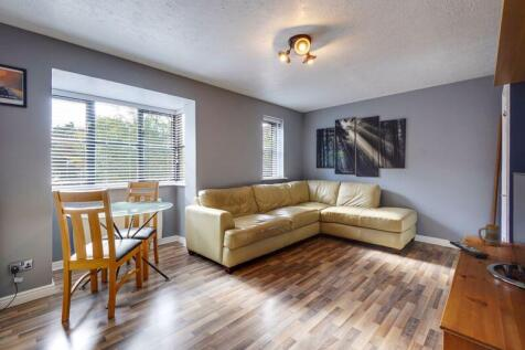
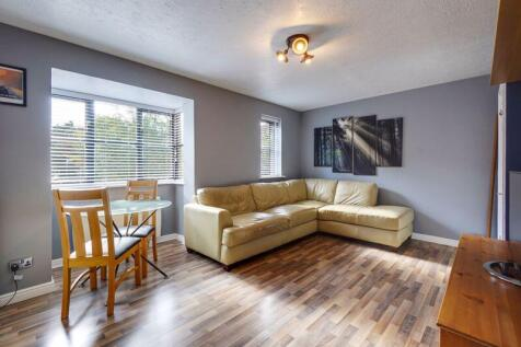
- remote control [448,240,490,259]
- mug [478,223,502,247]
